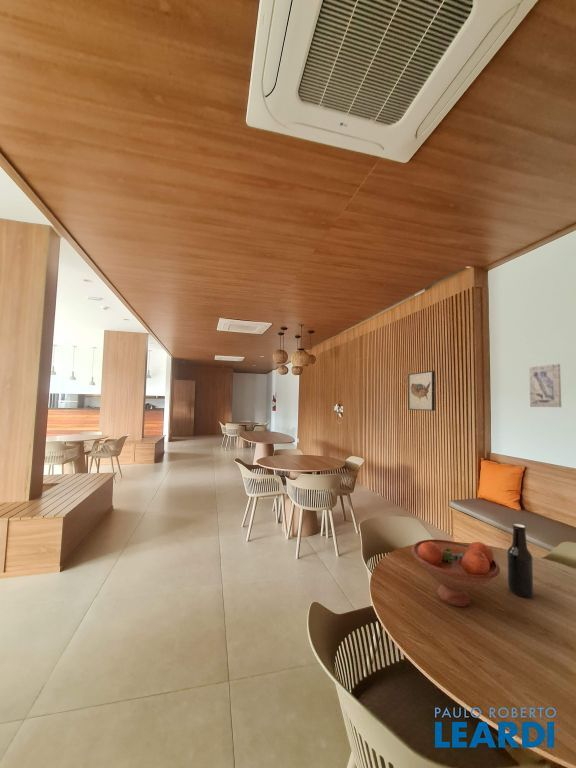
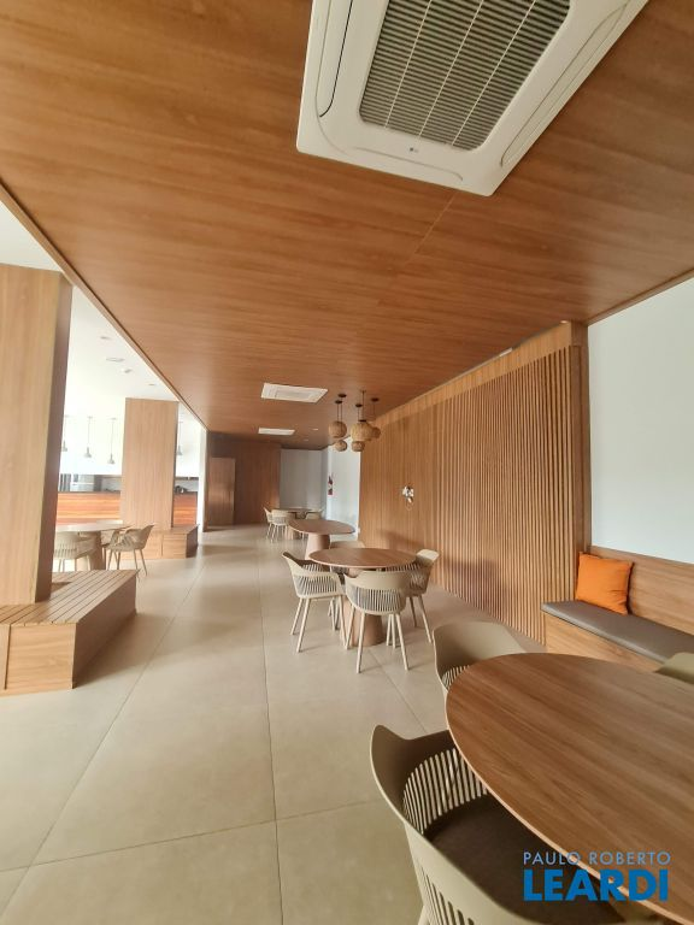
- wall art [528,363,562,408]
- wall art [407,370,436,412]
- fruit bowl [411,538,501,608]
- beer bottle [506,523,534,598]
